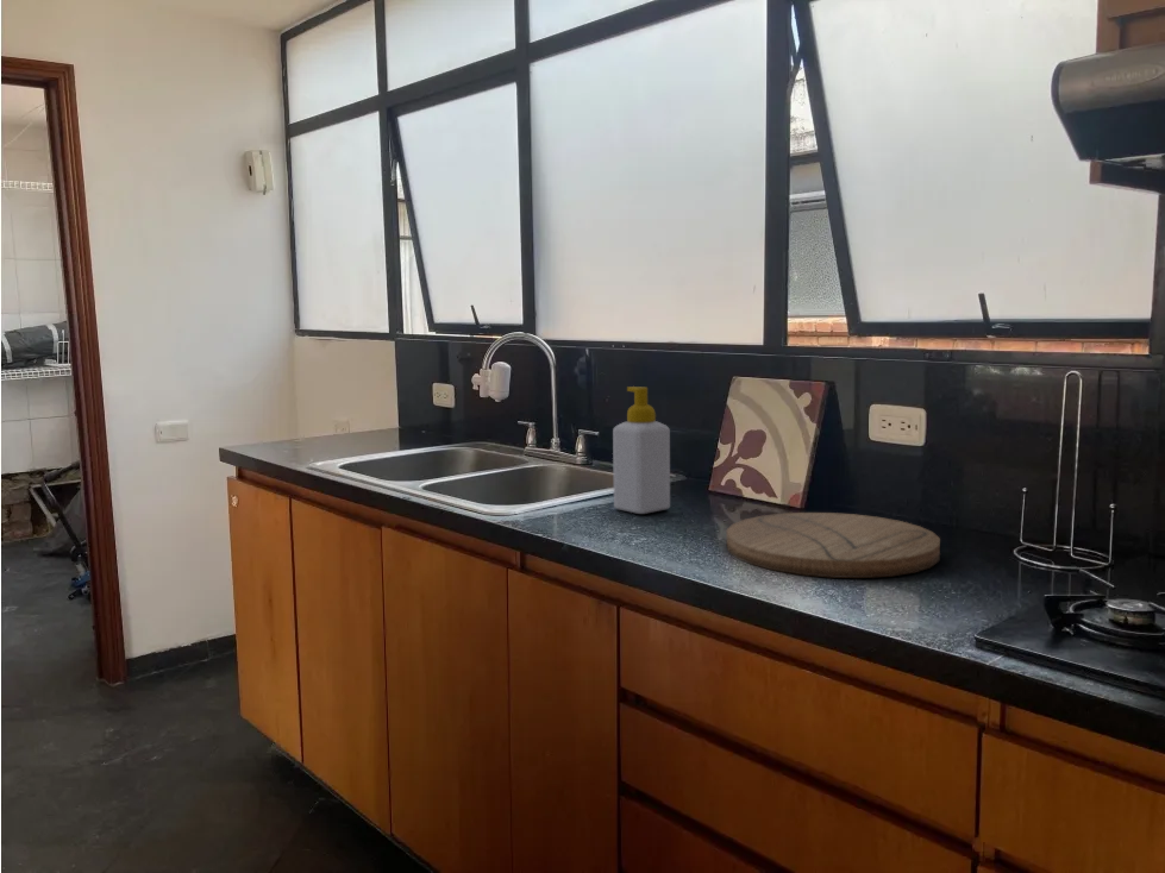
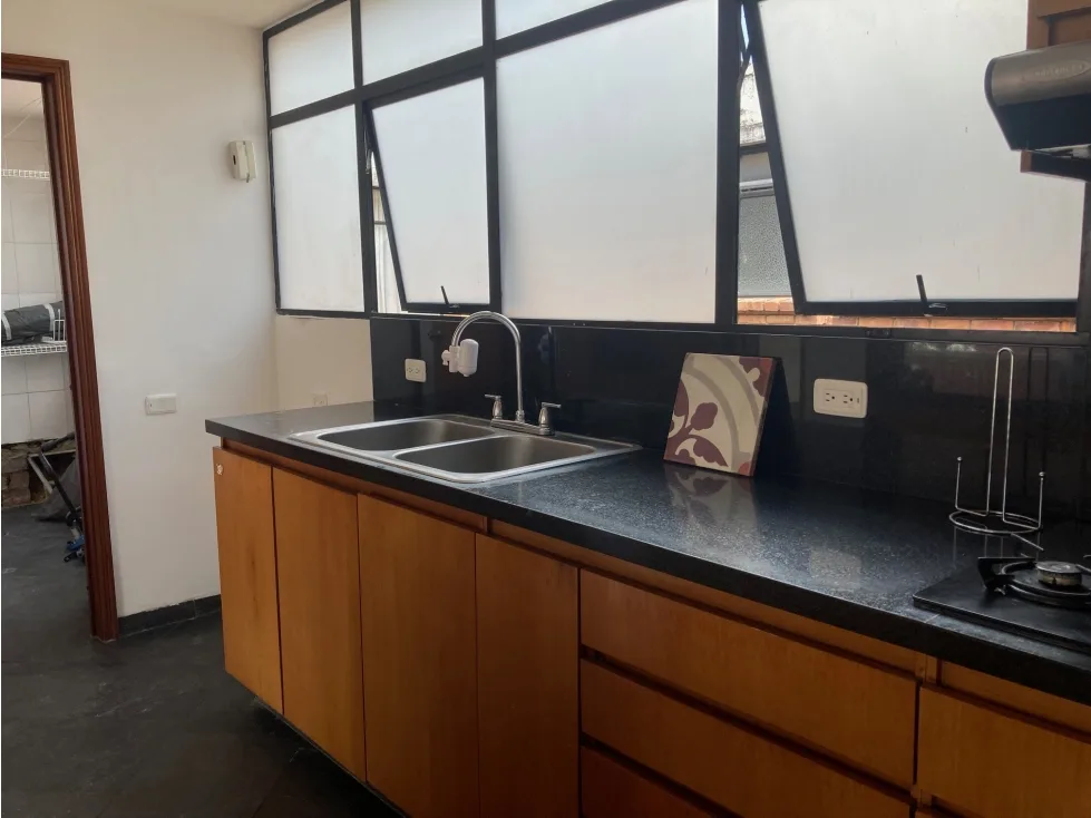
- cutting board [726,511,941,579]
- soap bottle [612,385,671,515]
